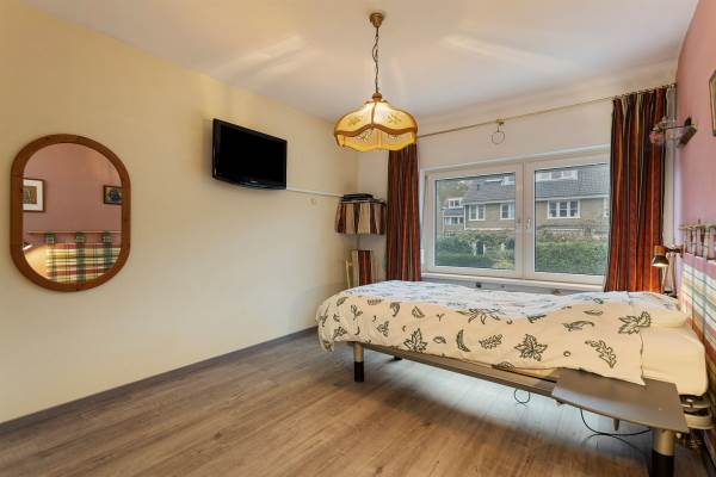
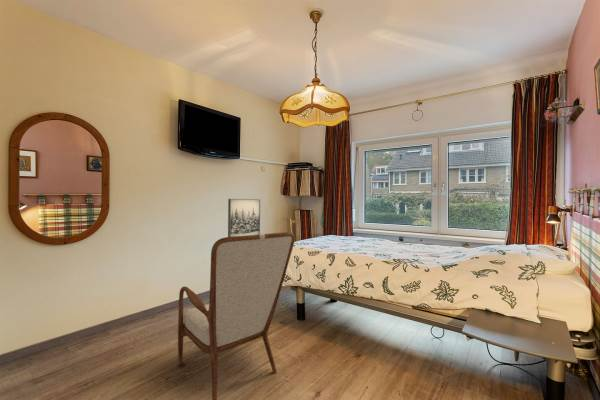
+ wall art [227,198,261,237]
+ armchair [177,231,296,400]
